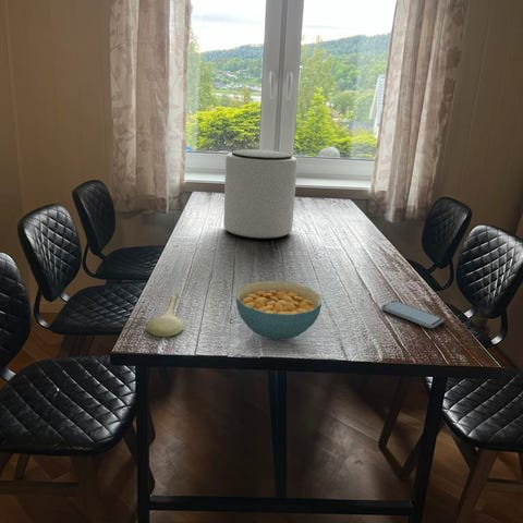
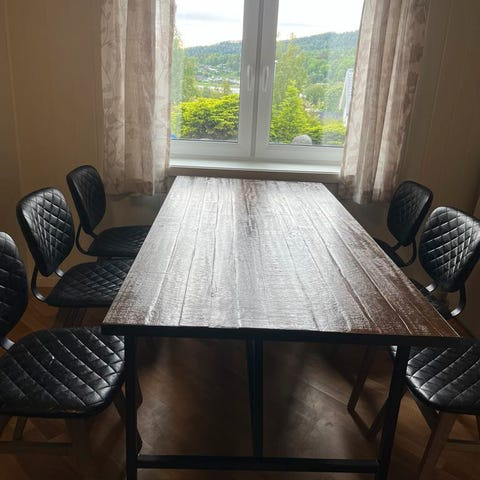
- plant pot [222,148,299,241]
- spoon [145,292,185,338]
- smartphone [380,300,445,329]
- cereal bowl [235,280,323,341]
